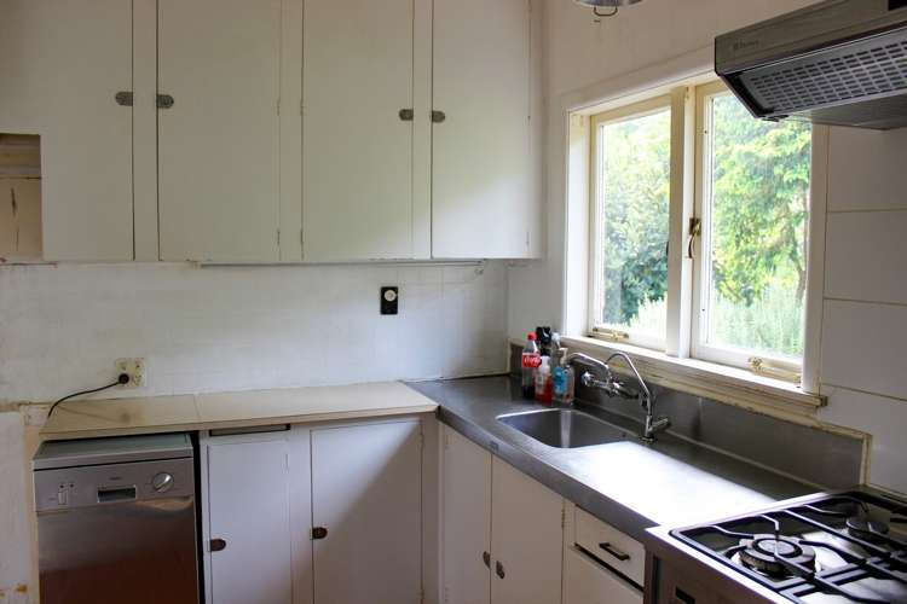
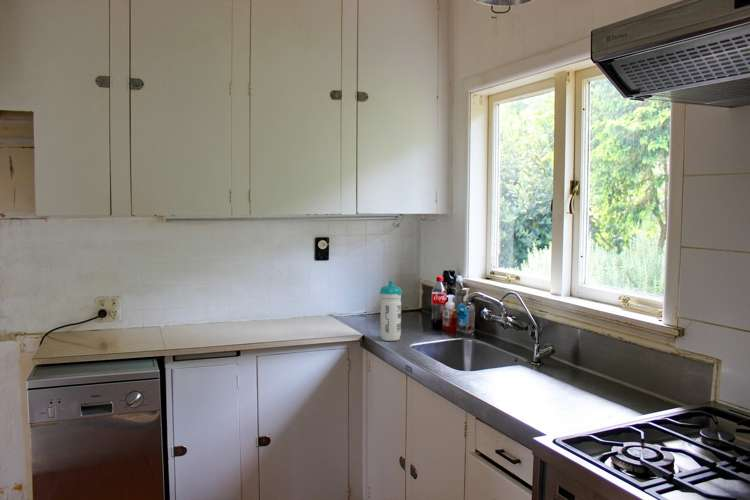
+ water bottle [379,280,403,342]
